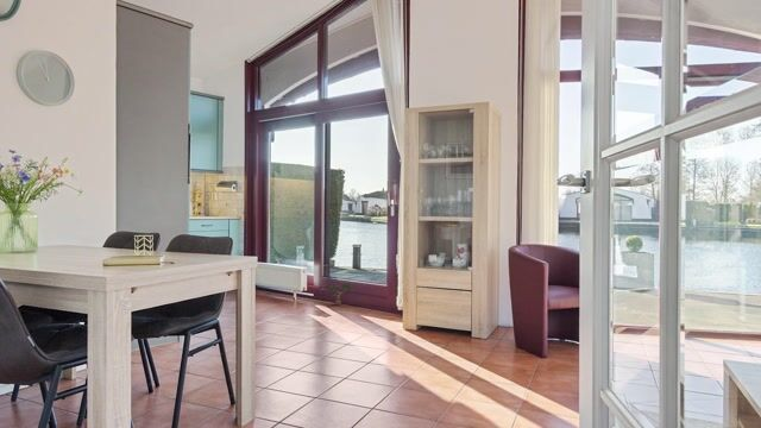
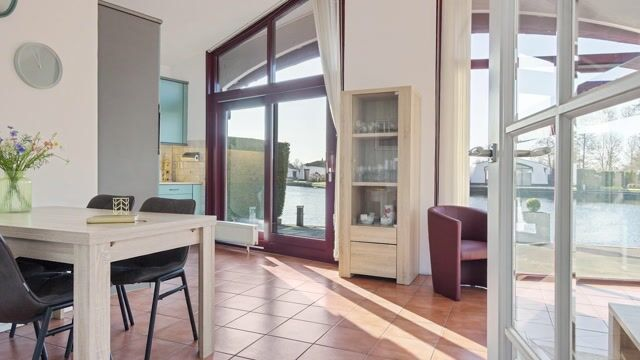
- potted plant [327,282,354,306]
